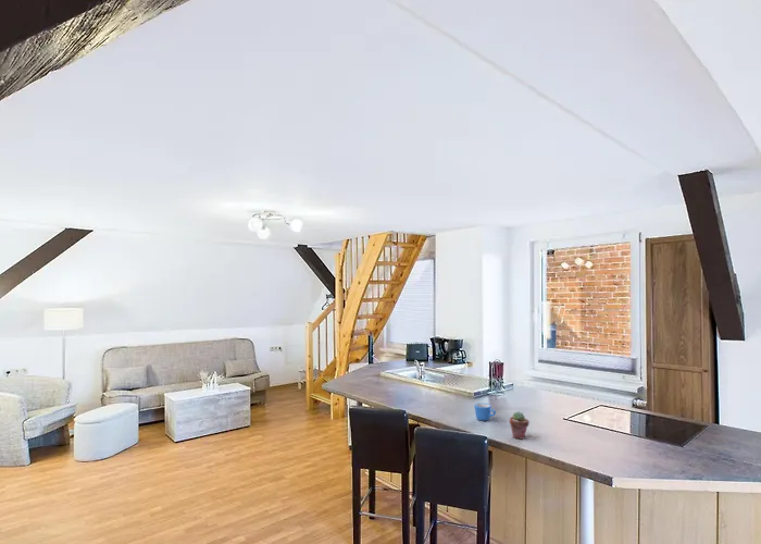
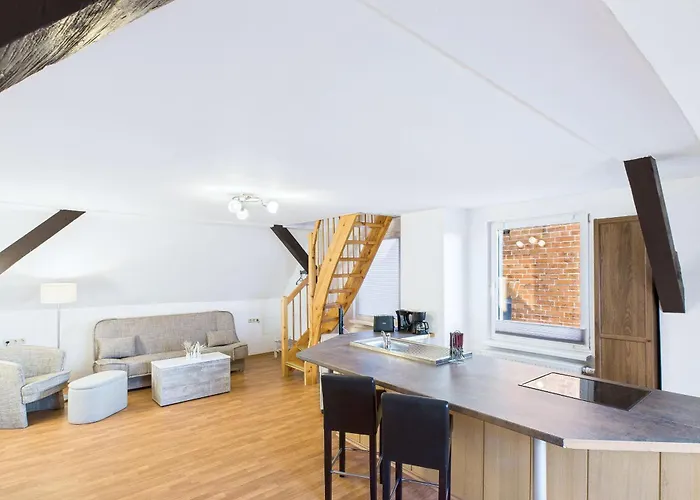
- potted succulent [509,410,531,440]
- mug [474,403,497,422]
